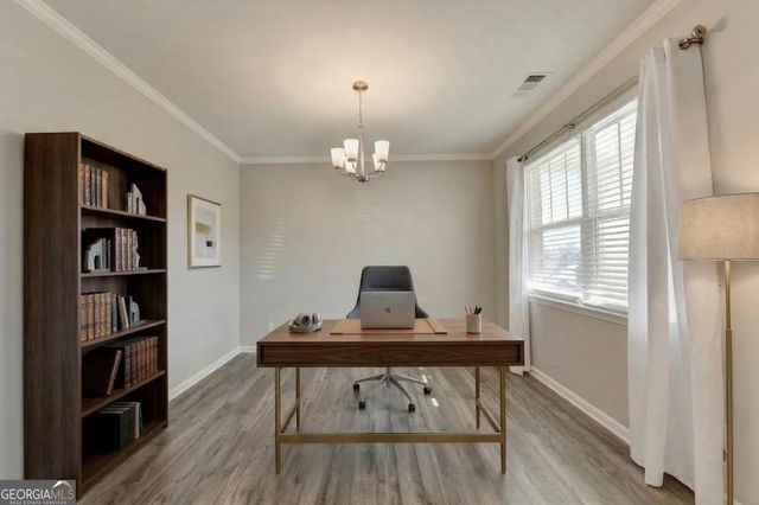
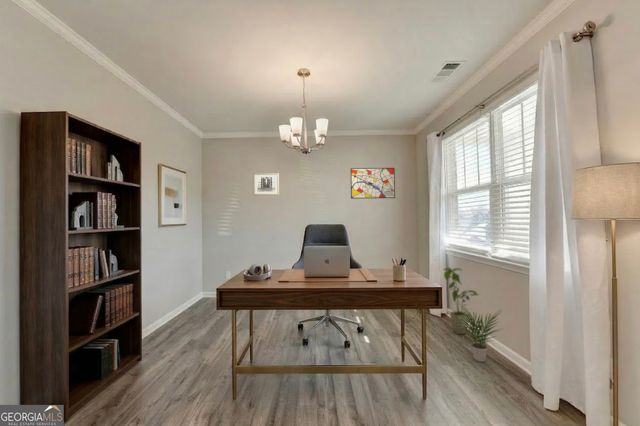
+ potted plant [458,301,504,363]
+ wall art [350,167,396,200]
+ house plant [443,267,480,335]
+ wall art [253,172,280,196]
